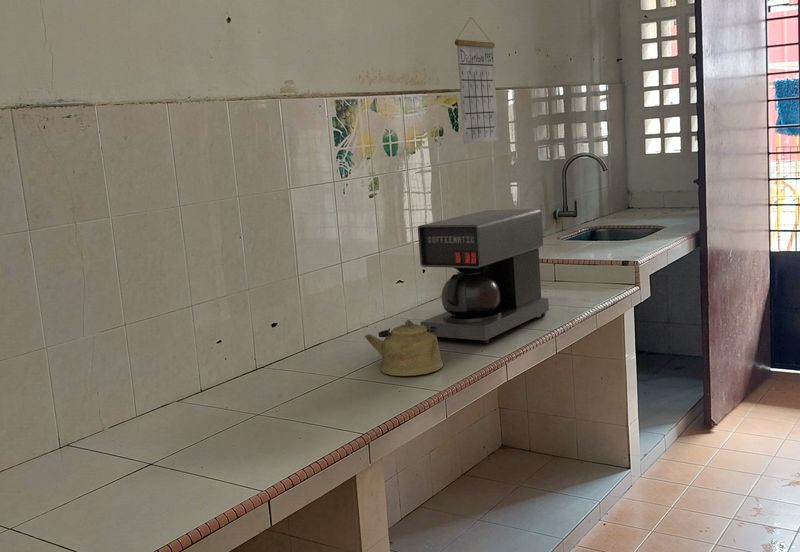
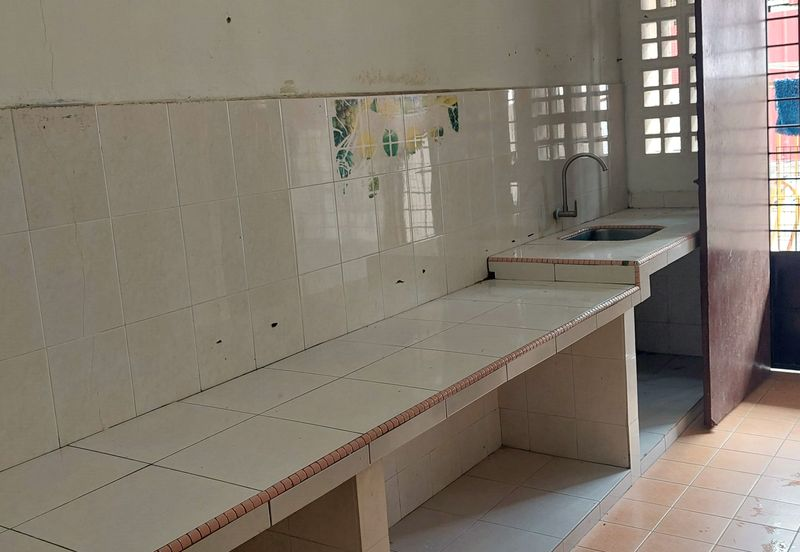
- calendar [454,16,500,145]
- coffee maker [417,208,550,344]
- kettle [364,319,444,377]
